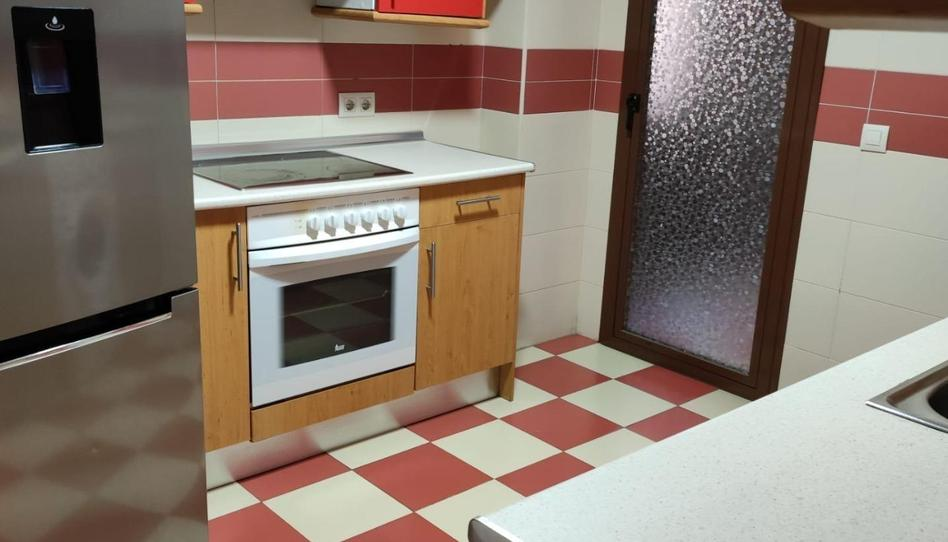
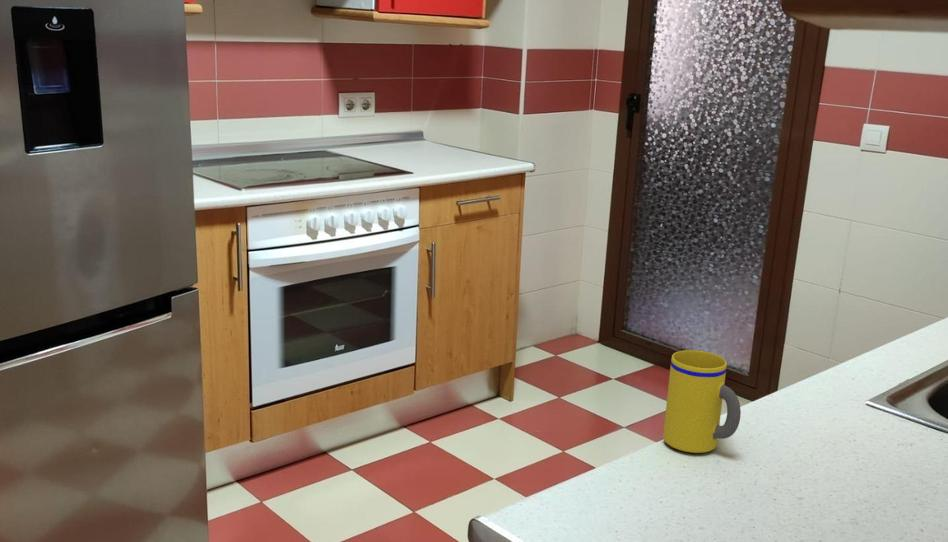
+ mug [662,349,742,454]
